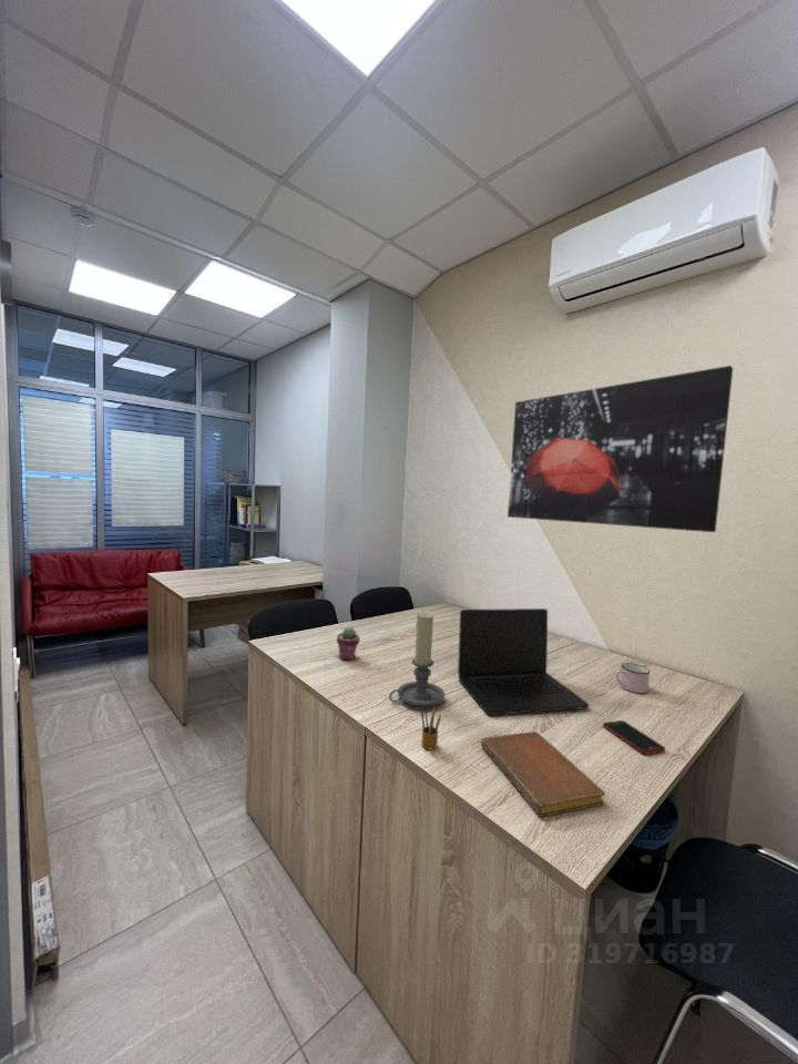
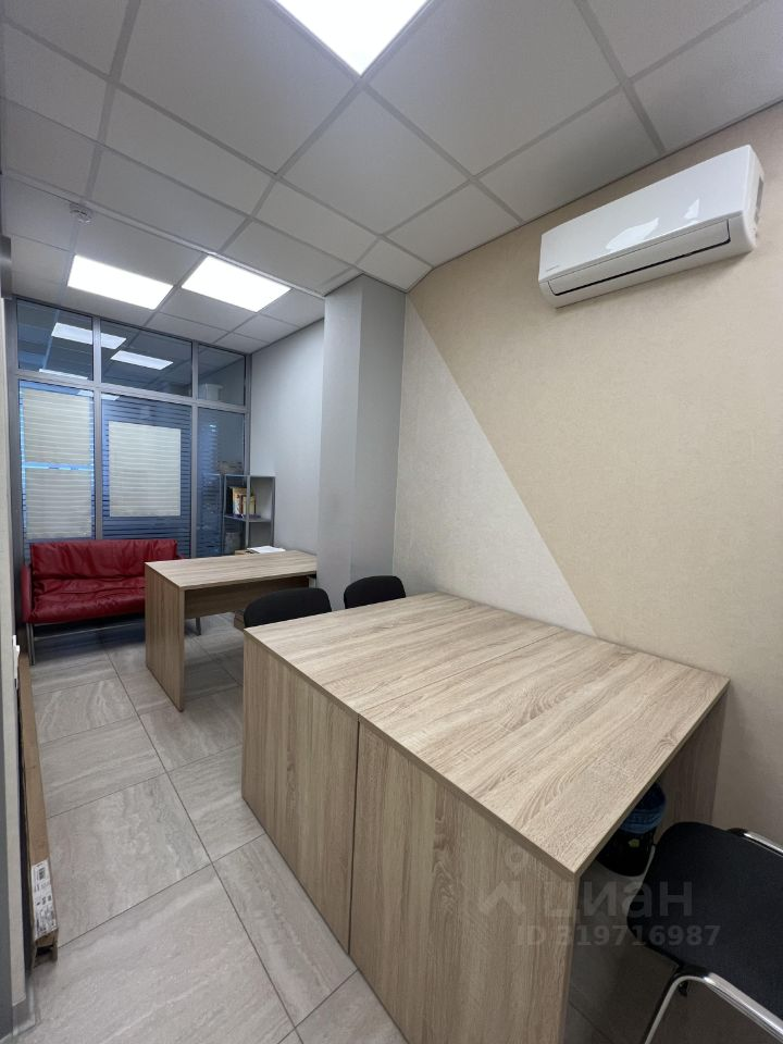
- notebook [480,730,606,818]
- laptop [457,607,591,716]
- pencil box [420,703,442,750]
- cell phone [602,719,666,756]
- mug [615,662,652,694]
- potted succulent [336,626,361,661]
- wall art [507,365,734,533]
- candle holder [388,612,446,707]
